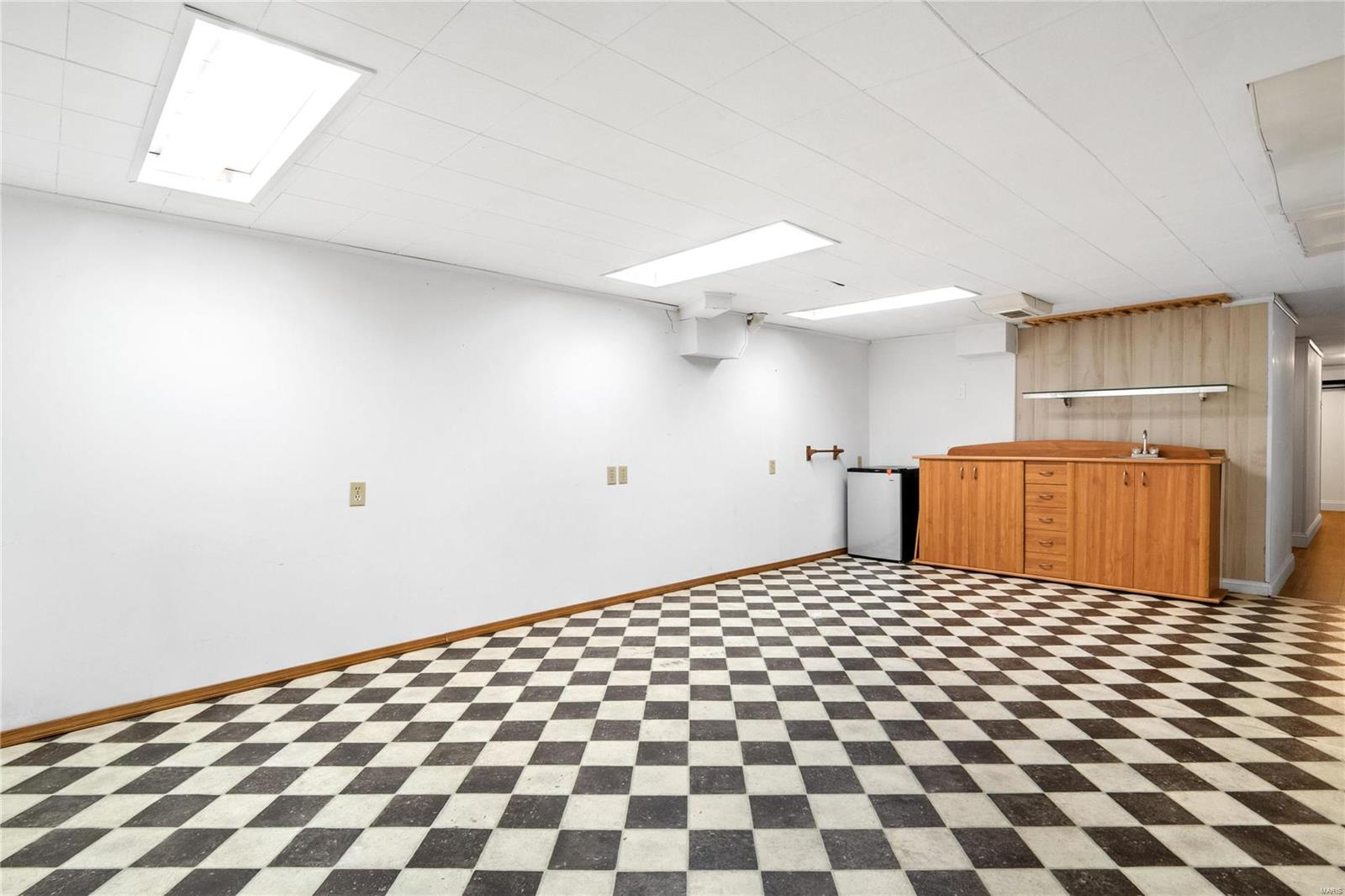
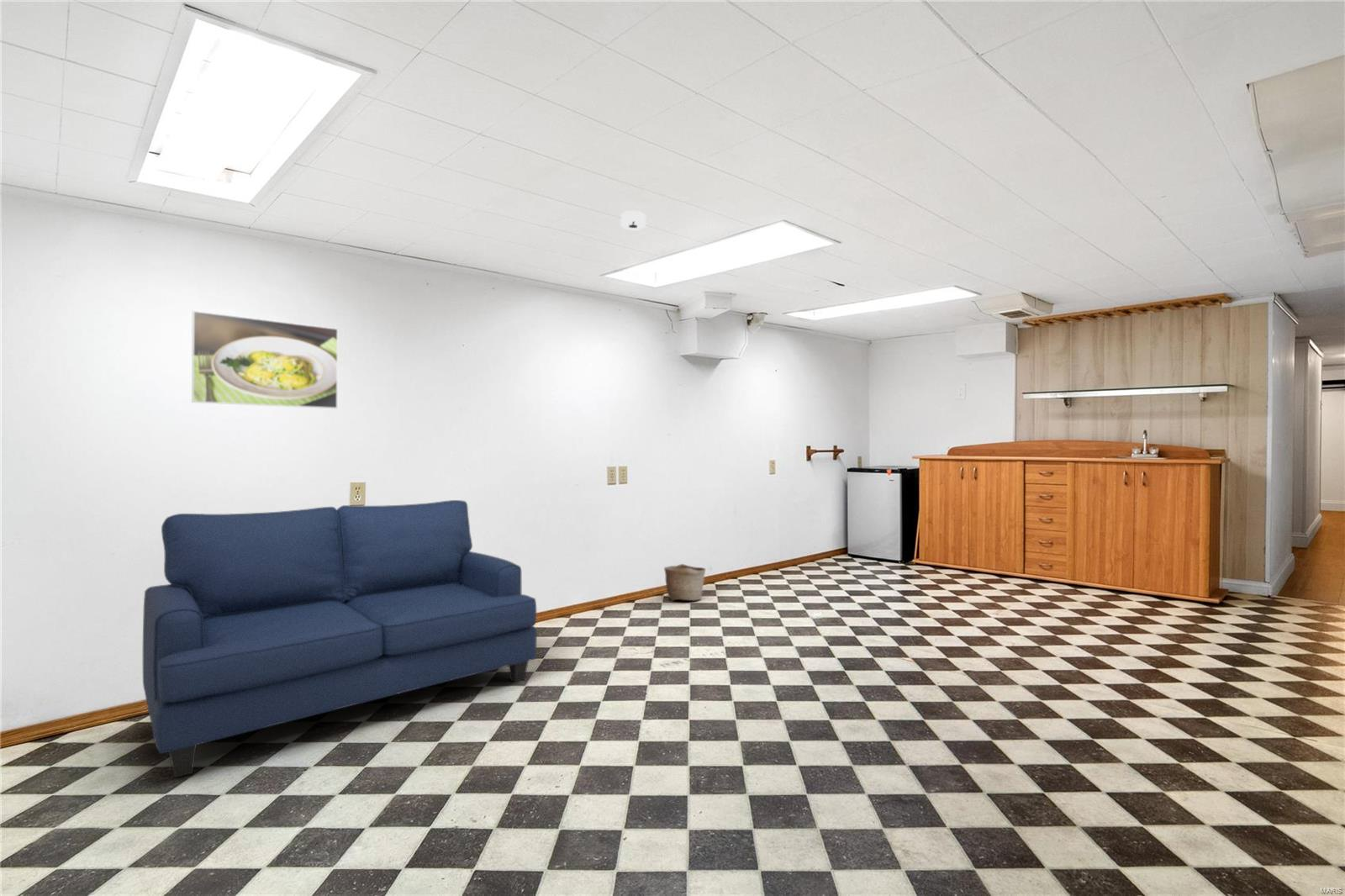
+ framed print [191,310,339,409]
+ basket [663,563,707,602]
+ smoke detector [620,210,646,230]
+ sofa [142,499,537,778]
